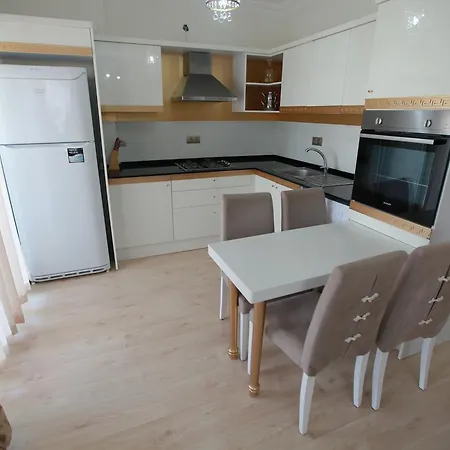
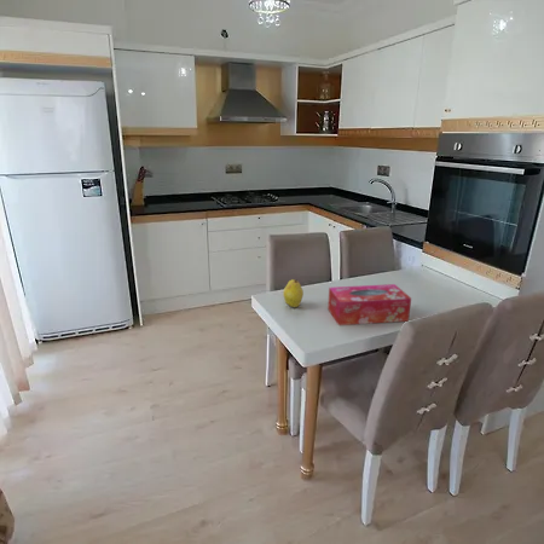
+ tissue box [326,283,412,326]
+ fruit [282,278,305,308]
